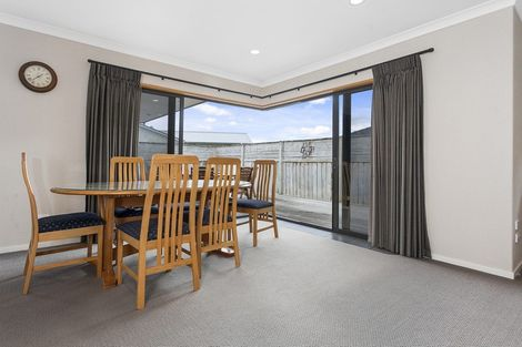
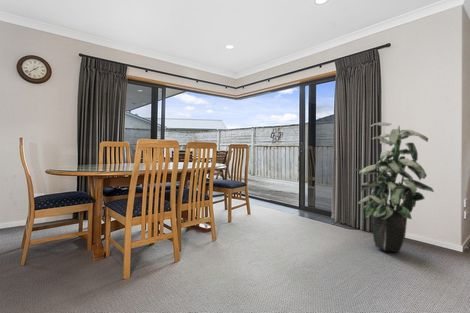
+ indoor plant [355,121,435,253]
